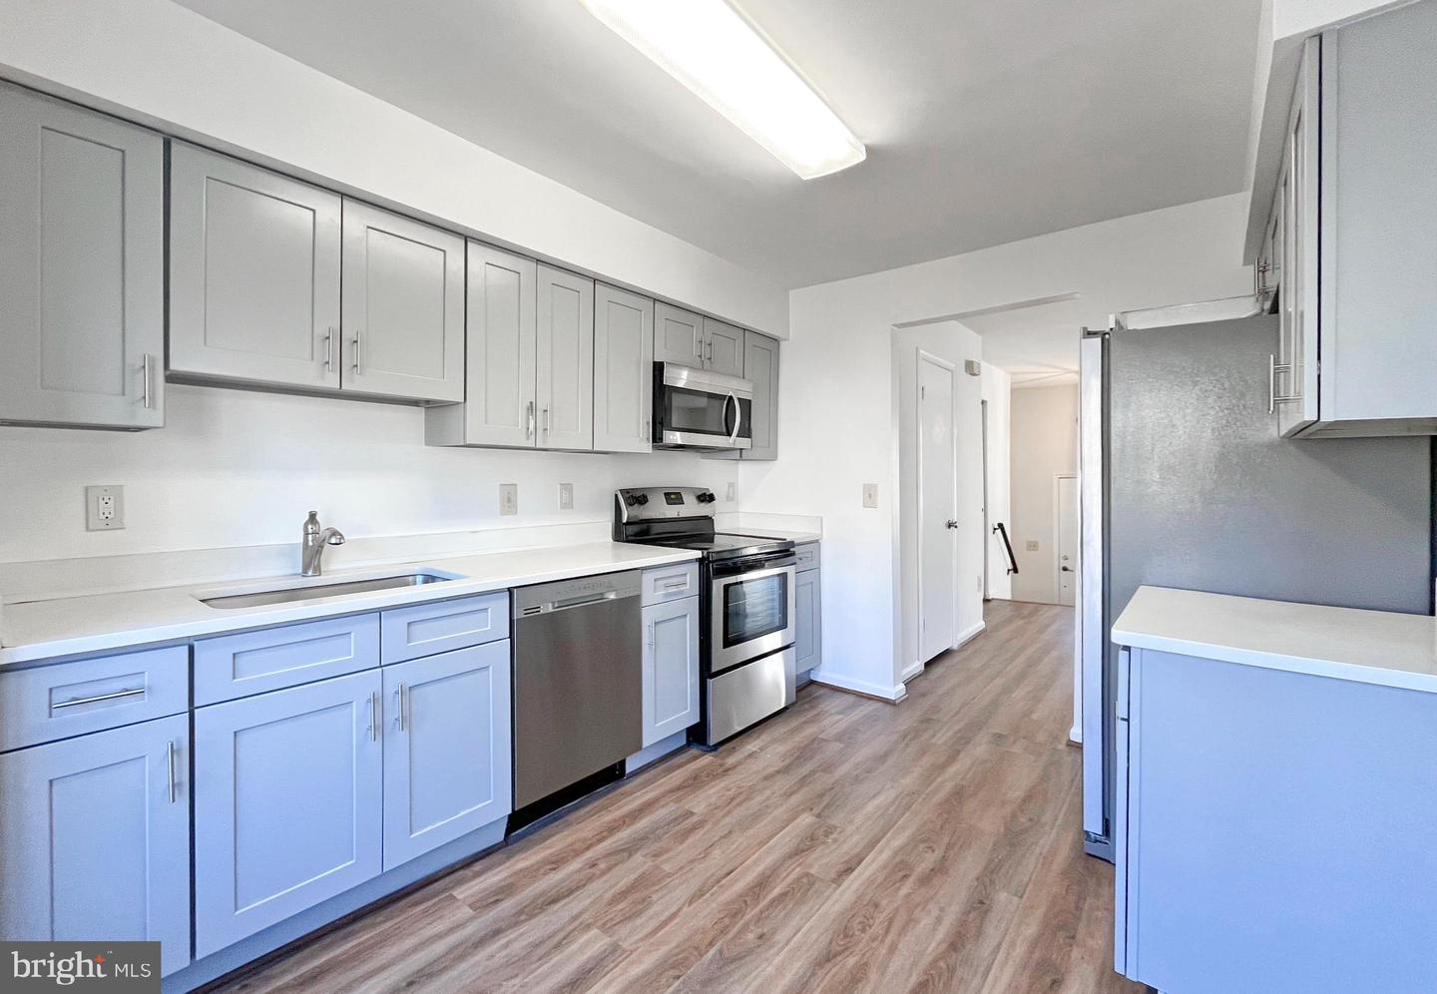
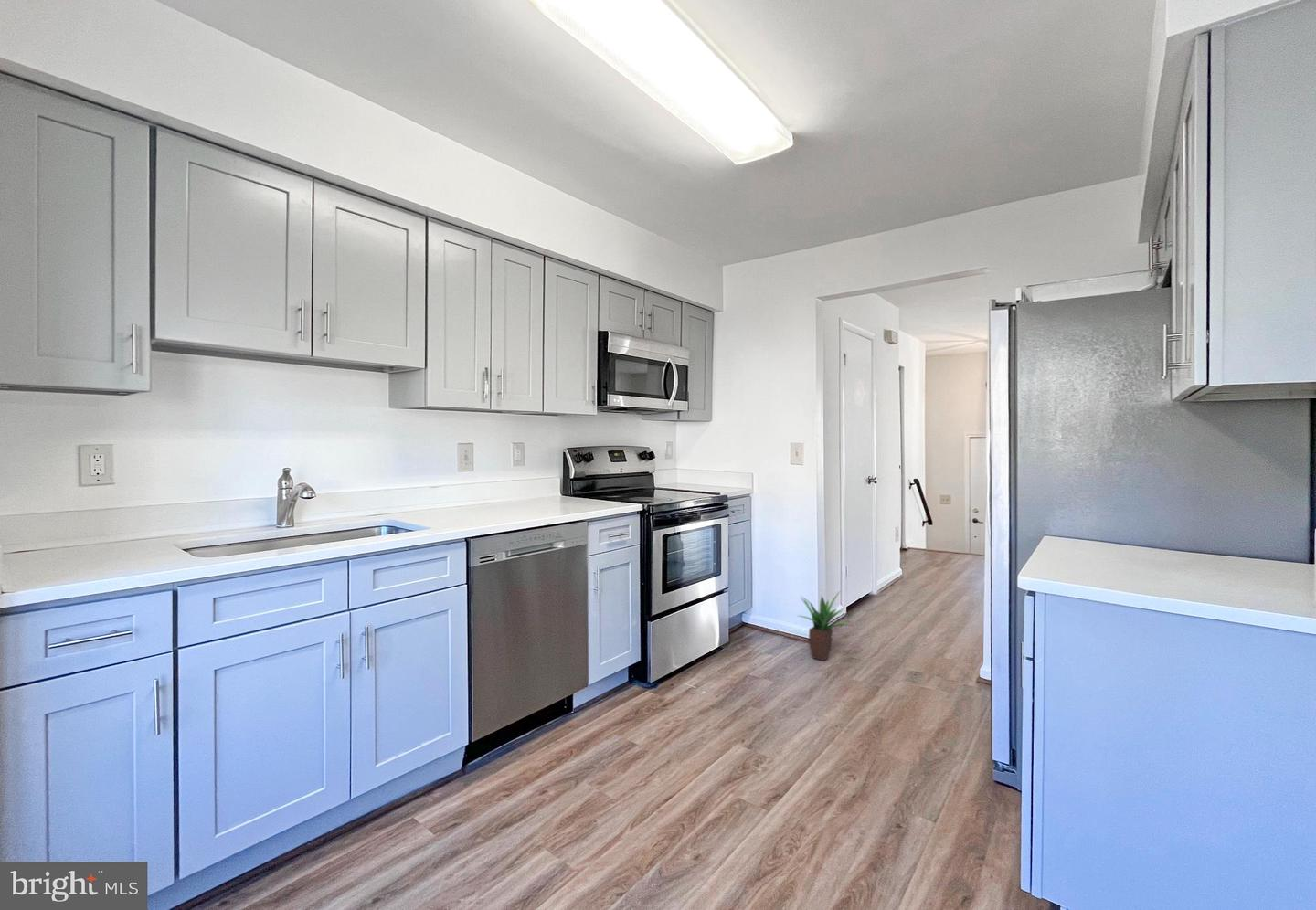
+ potted plant [798,591,854,661]
